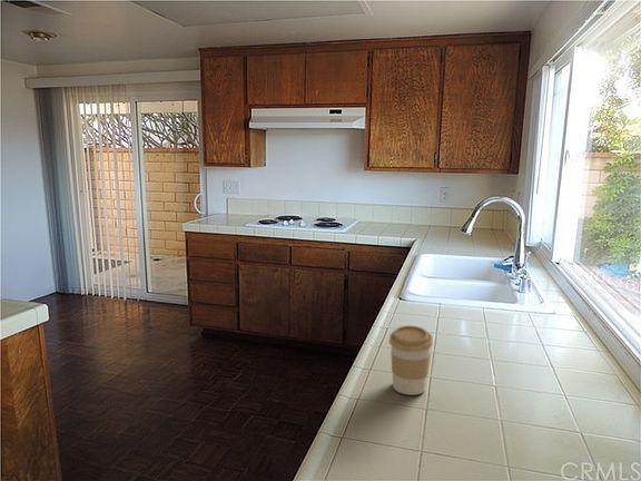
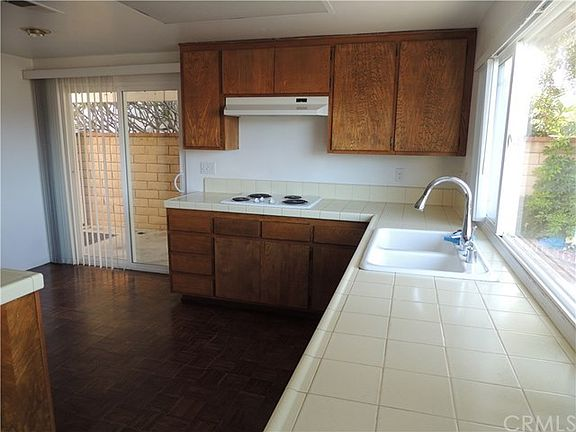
- coffee cup [388,324,434,396]
